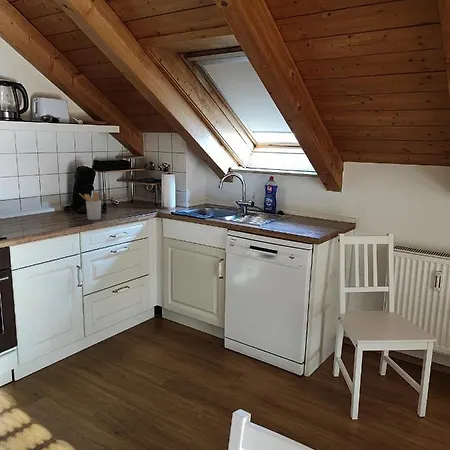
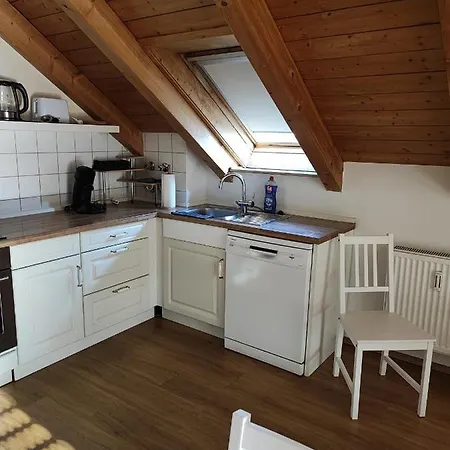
- utensil holder [78,191,102,221]
